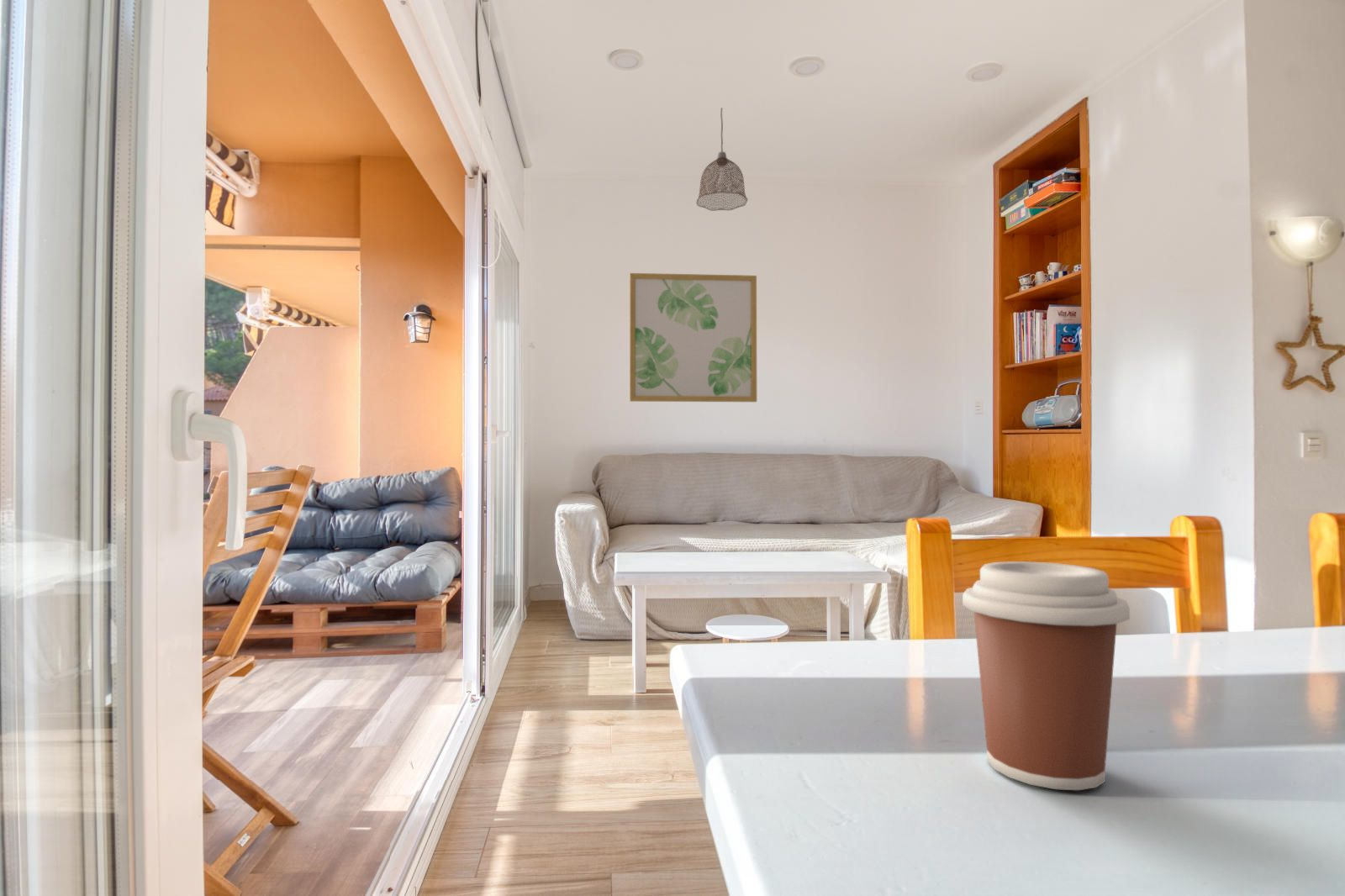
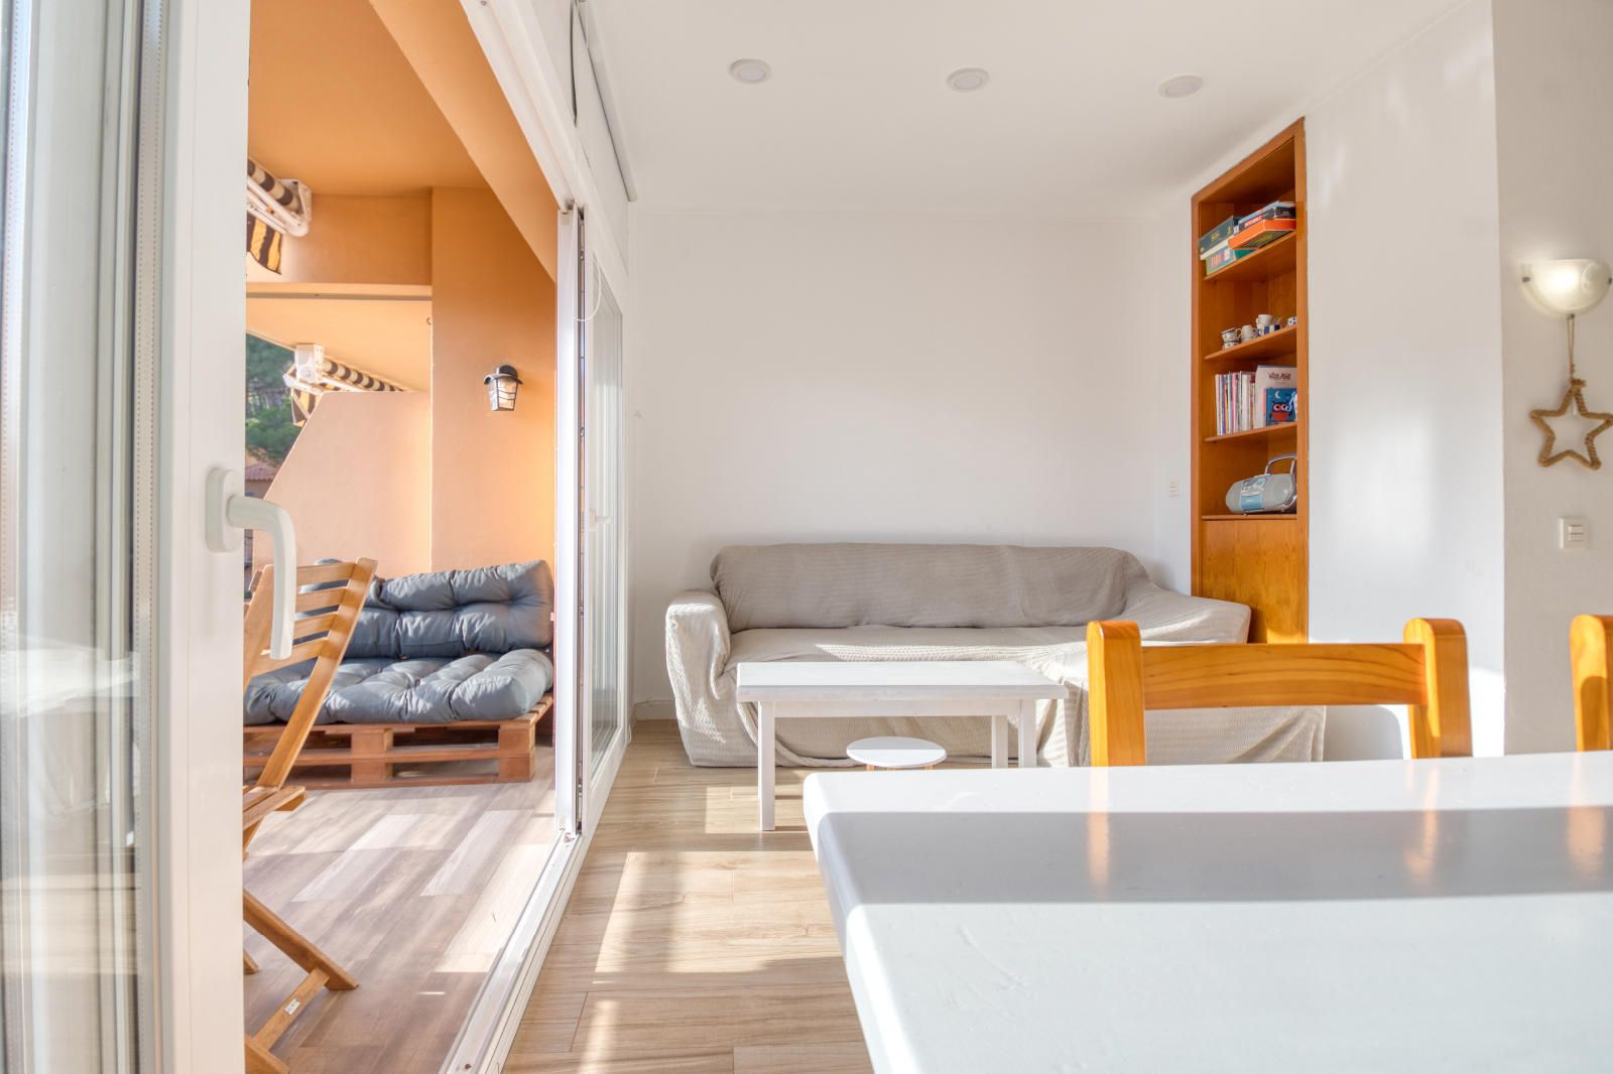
- pendant lamp [696,107,748,212]
- wall art [629,272,757,403]
- coffee cup [962,561,1131,791]
